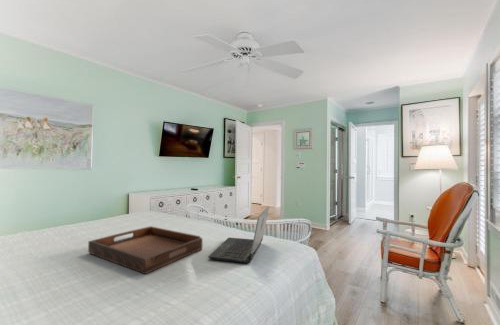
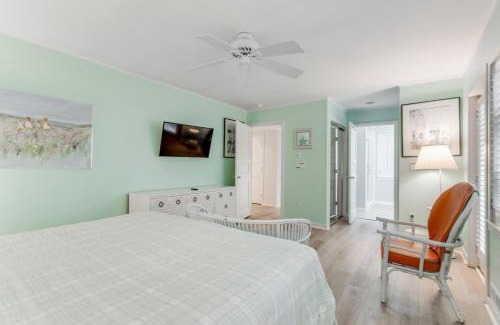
- serving tray [87,225,203,275]
- laptop computer [207,205,270,264]
